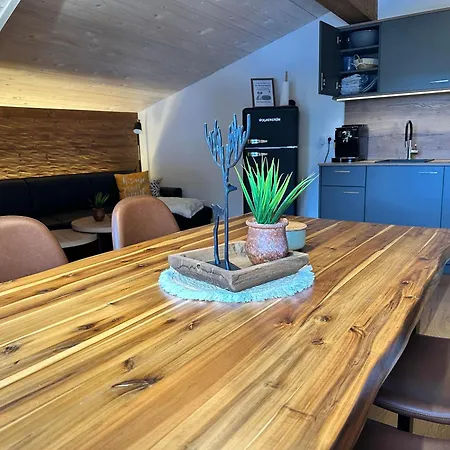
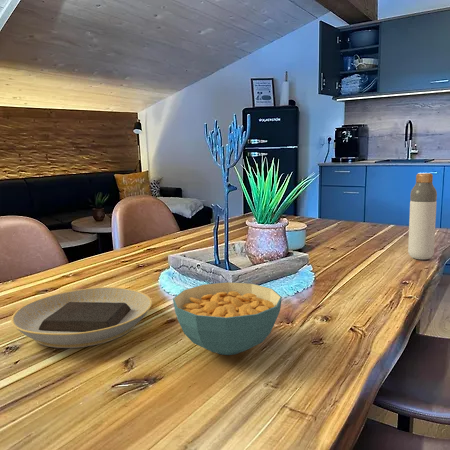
+ plate [10,286,153,349]
+ bottle [407,172,438,260]
+ cereal bowl [172,281,283,356]
